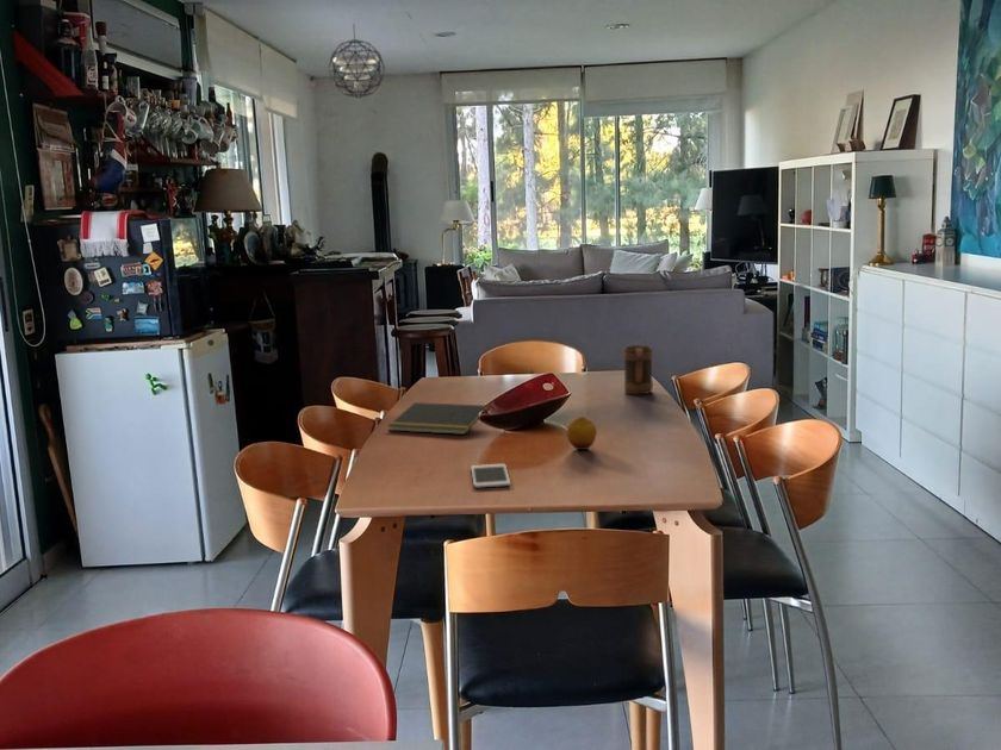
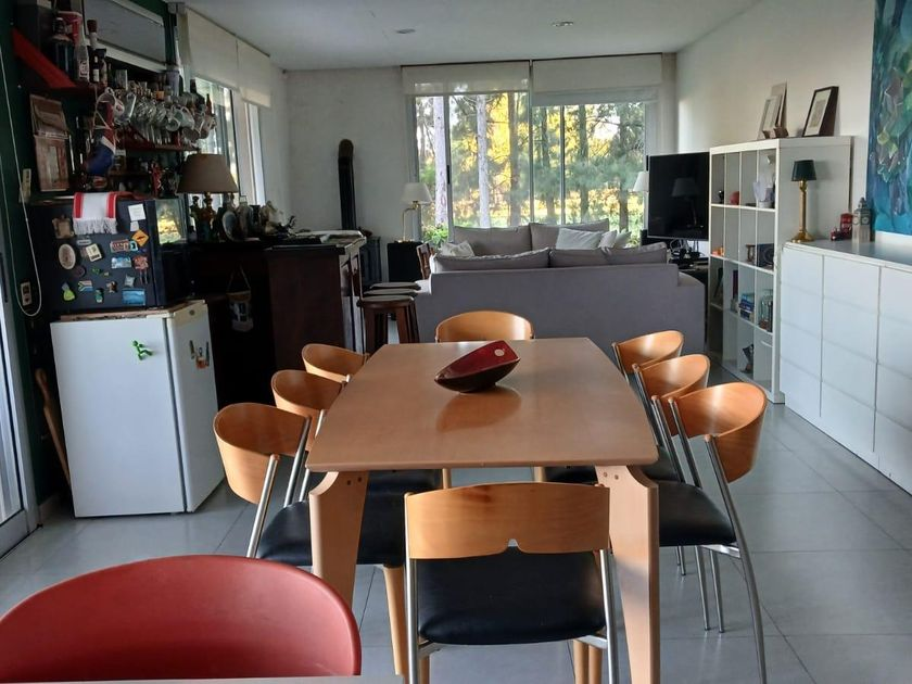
- pendant light [327,23,386,99]
- cell phone [471,463,511,489]
- mug [622,344,654,395]
- fruit [566,415,598,451]
- notepad [387,401,489,436]
